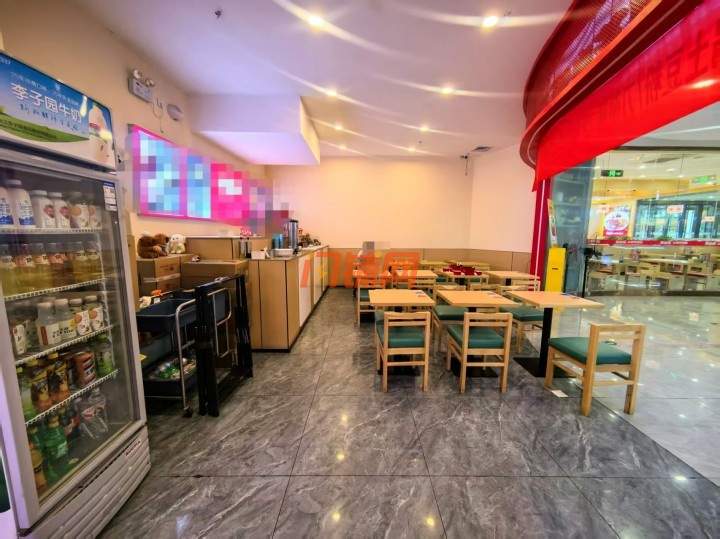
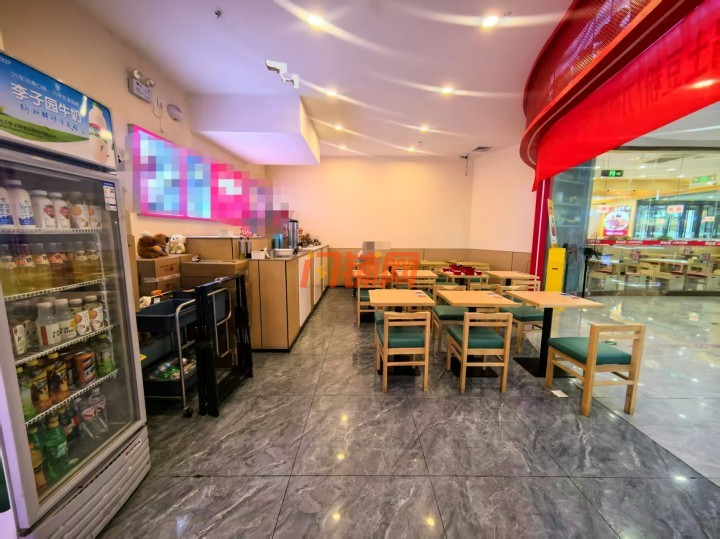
+ security camera [264,59,300,89]
